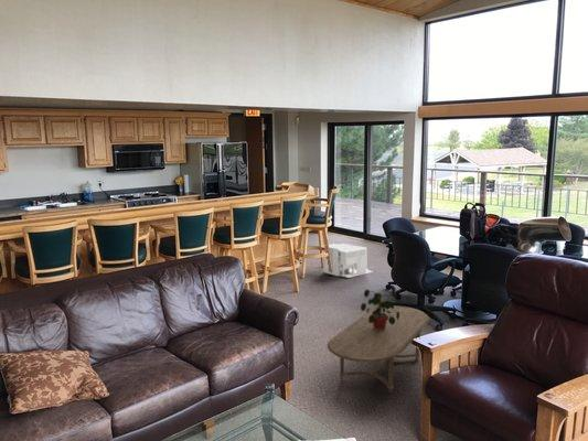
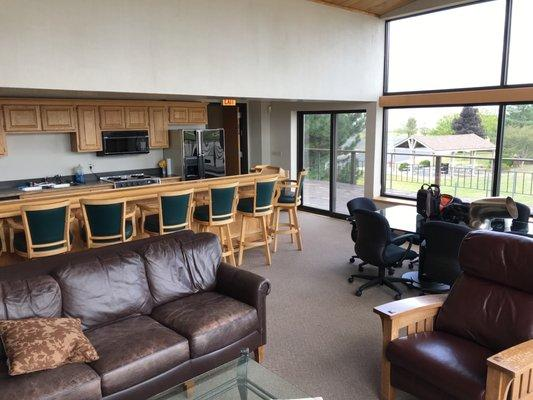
- architectural model [322,243,373,279]
- potted plant [360,283,399,331]
- coffee table [327,305,430,394]
